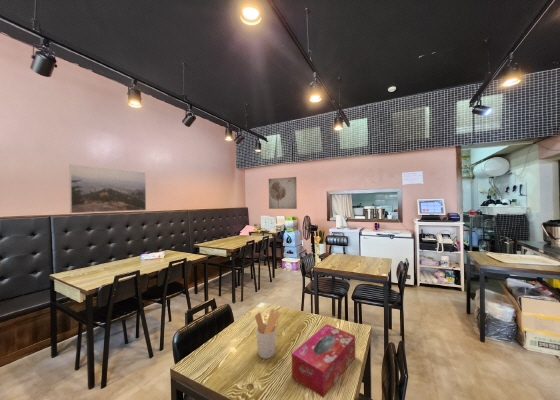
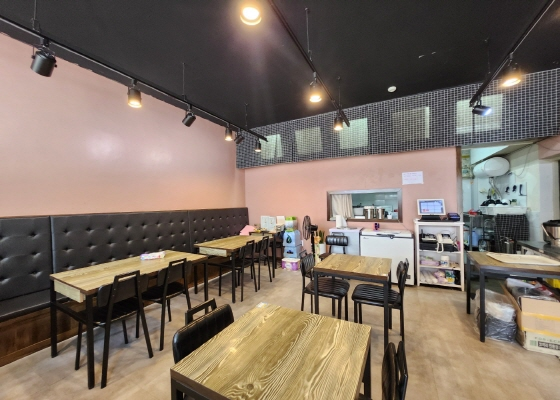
- tissue box [291,323,356,399]
- utensil holder [254,308,282,360]
- wall art [268,176,298,210]
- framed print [69,163,147,214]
